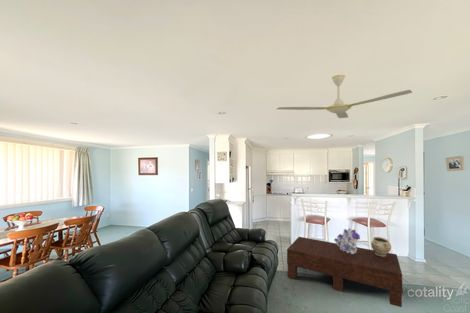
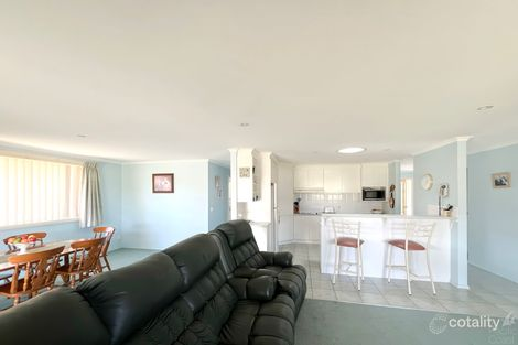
- ceramic pot [370,236,392,257]
- coffee table [286,236,403,308]
- ceiling fan [276,74,413,119]
- bouquet [333,228,361,254]
